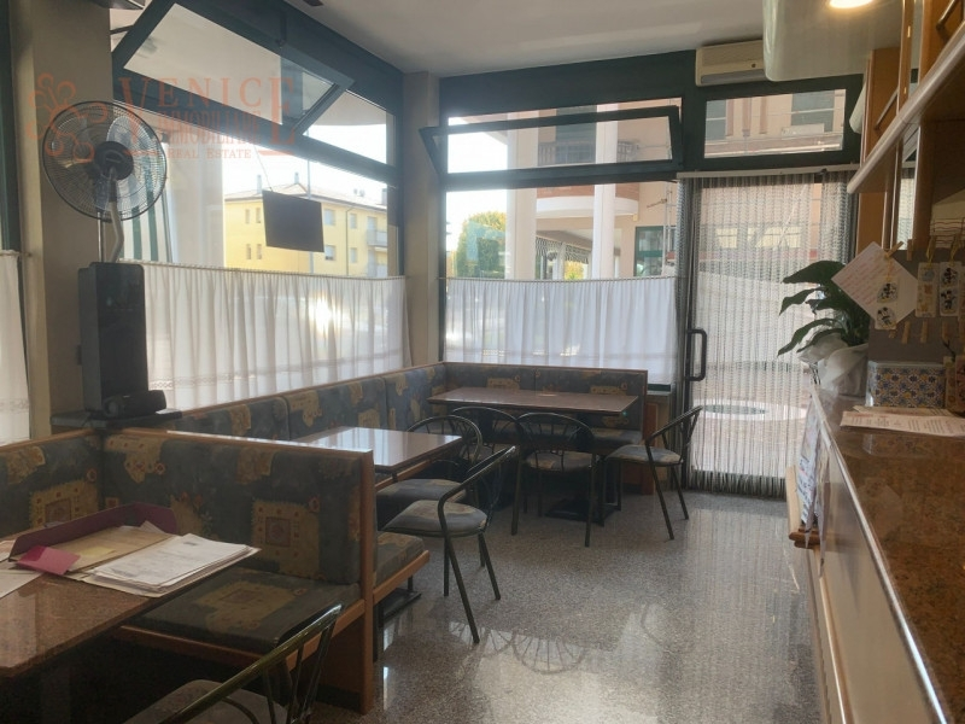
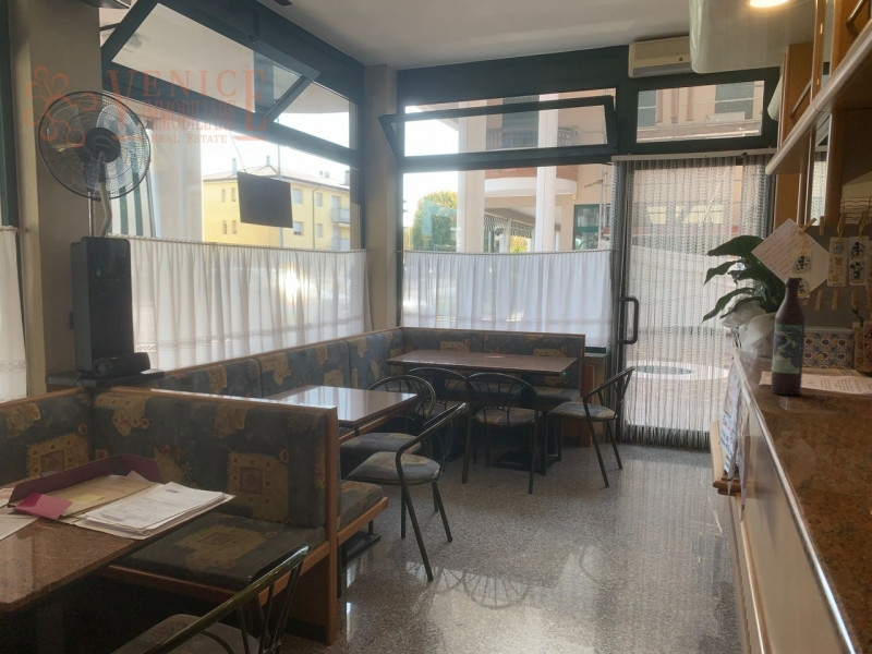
+ wine bottle [770,277,807,397]
